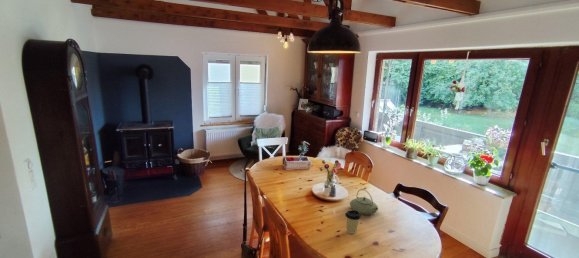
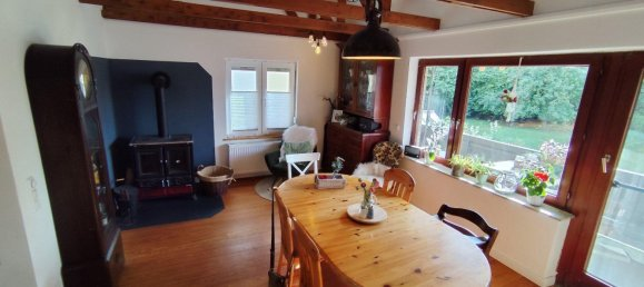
- teapot [349,188,379,216]
- coffee cup [344,209,362,234]
